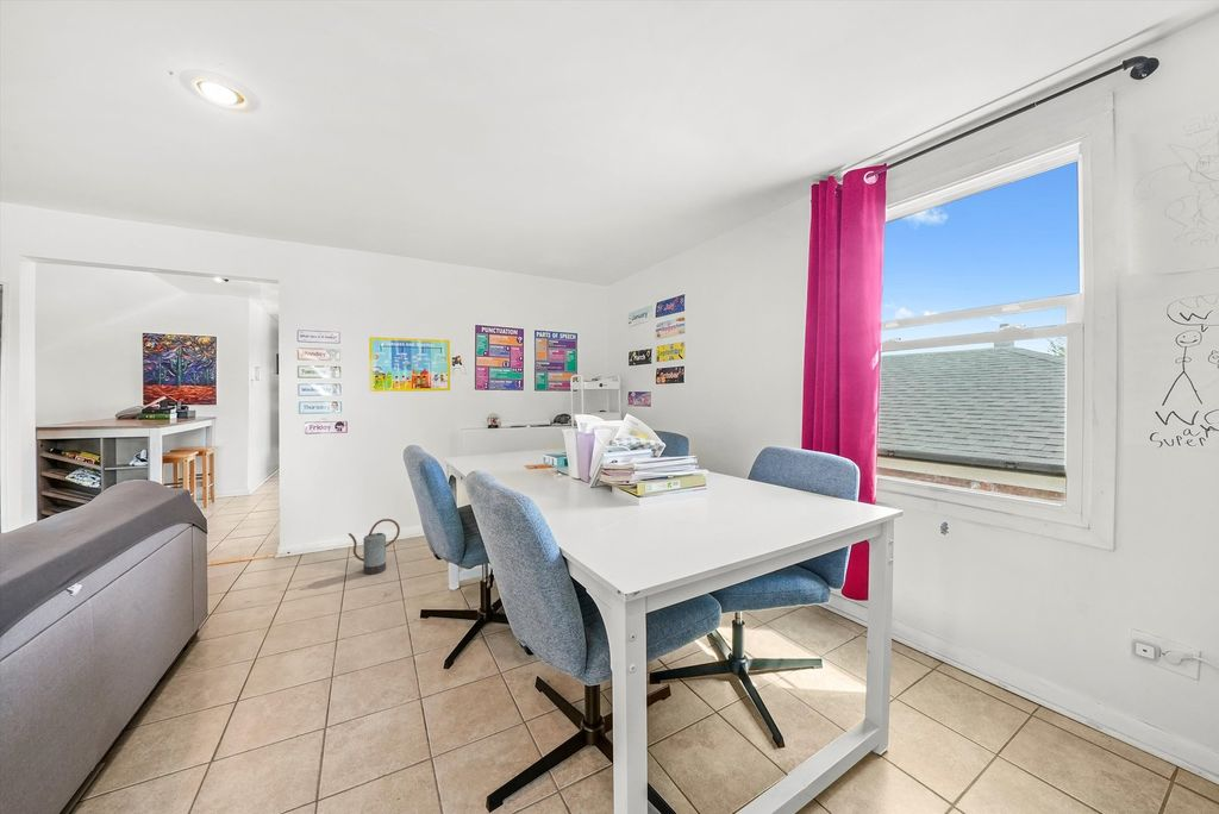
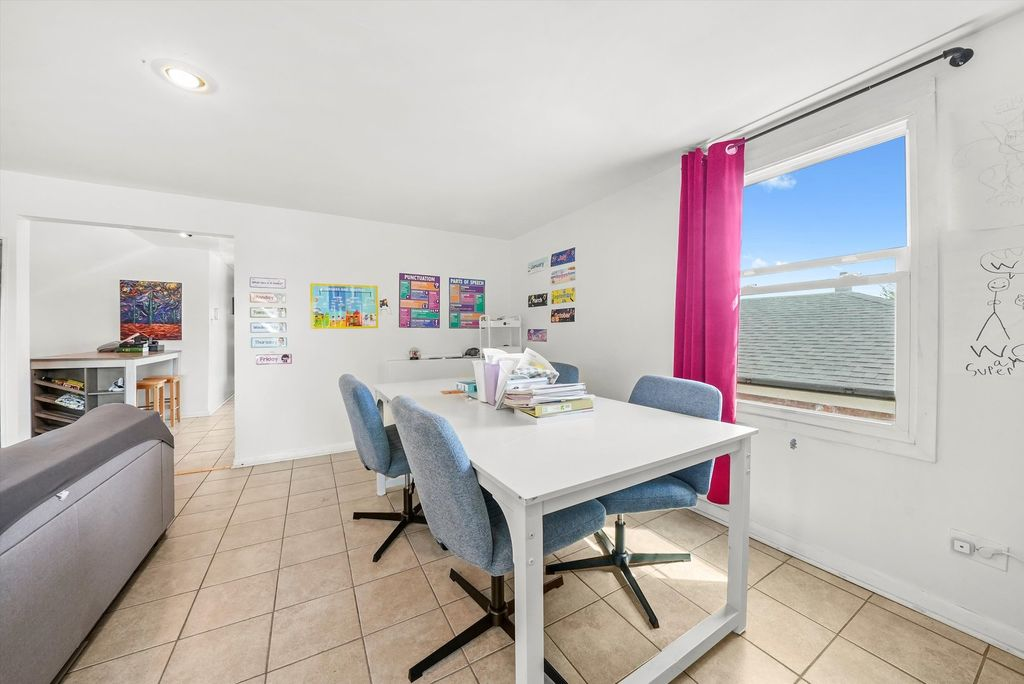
- watering can [346,518,401,575]
